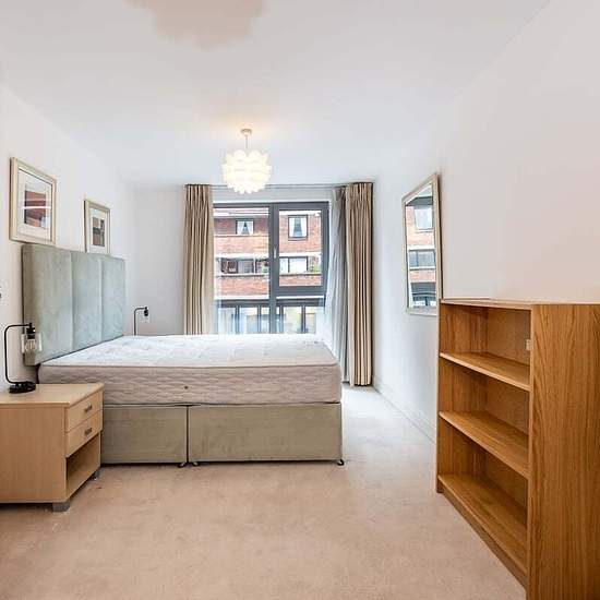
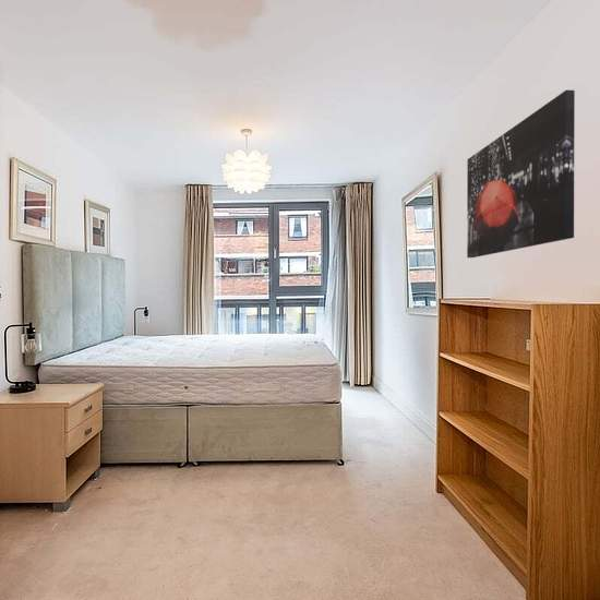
+ wall art [466,88,576,259]
